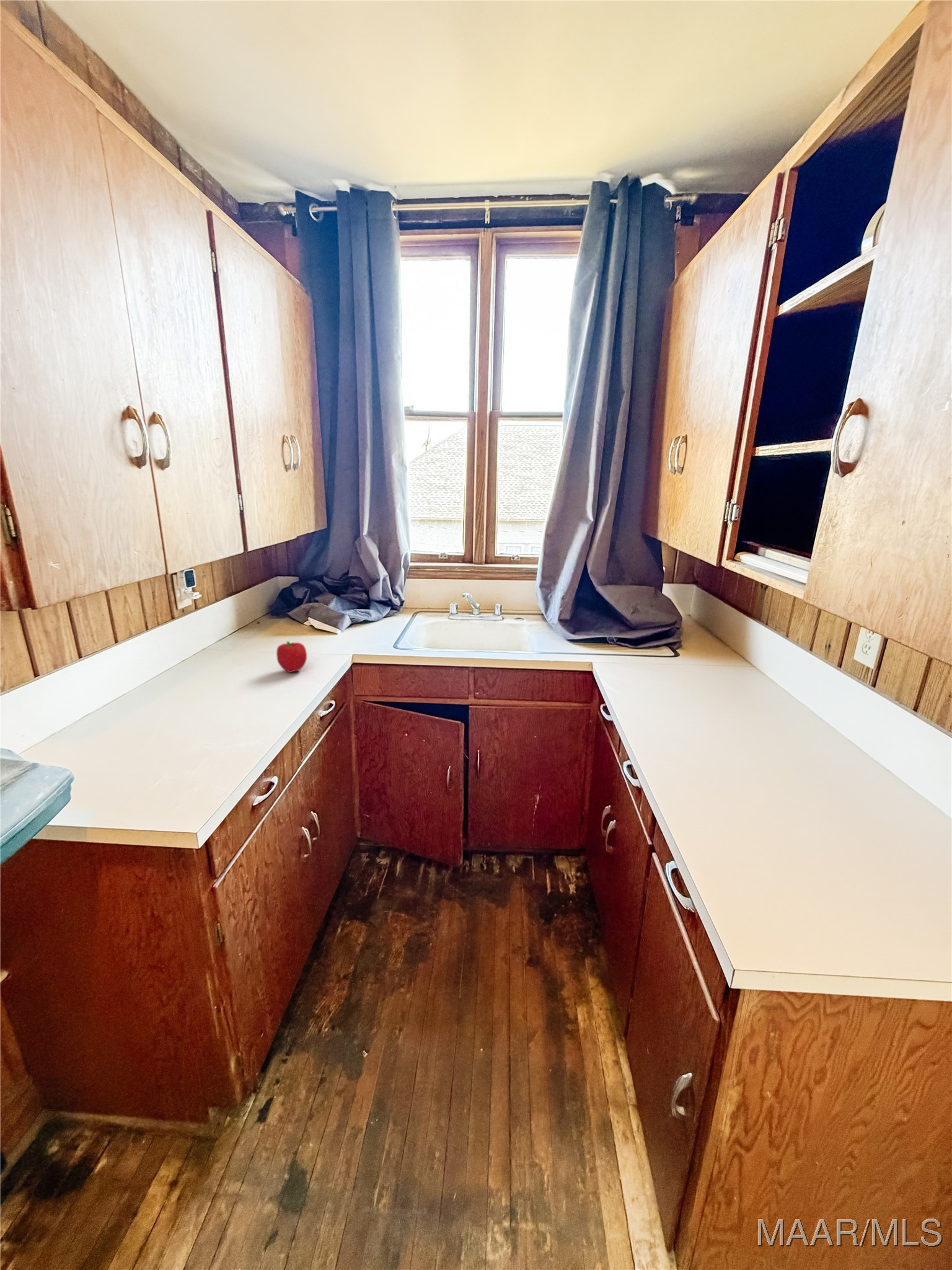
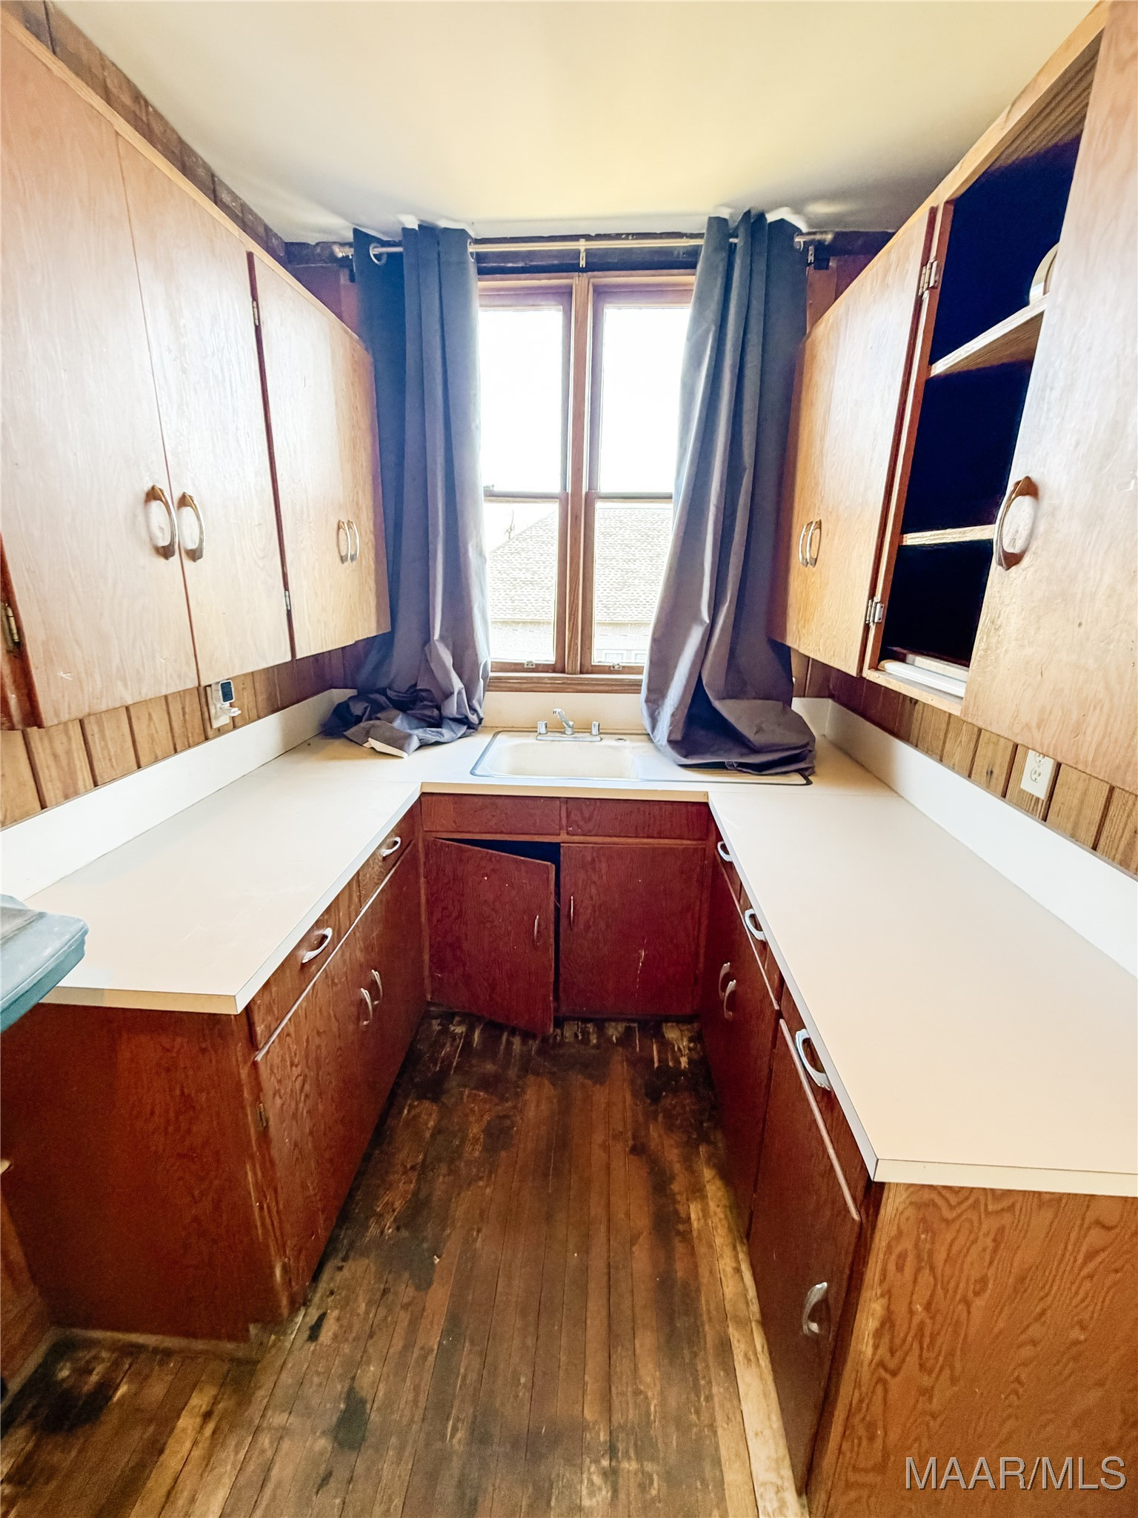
- fruit [276,641,307,673]
